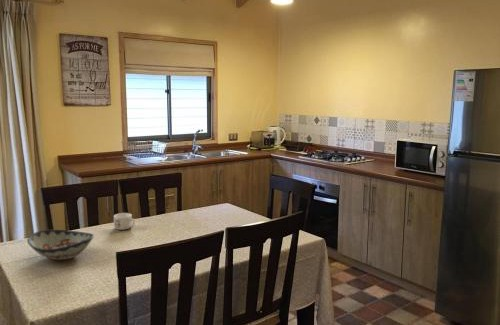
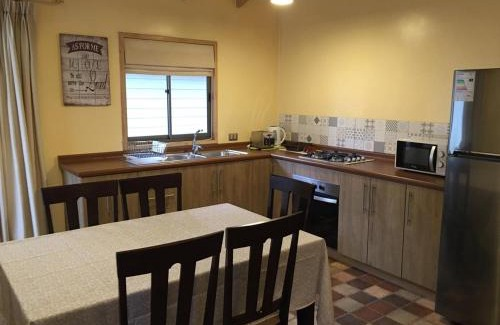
- decorative bowl [26,229,95,261]
- mug [113,212,136,231]
